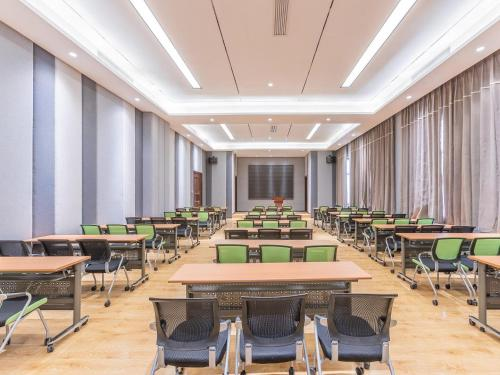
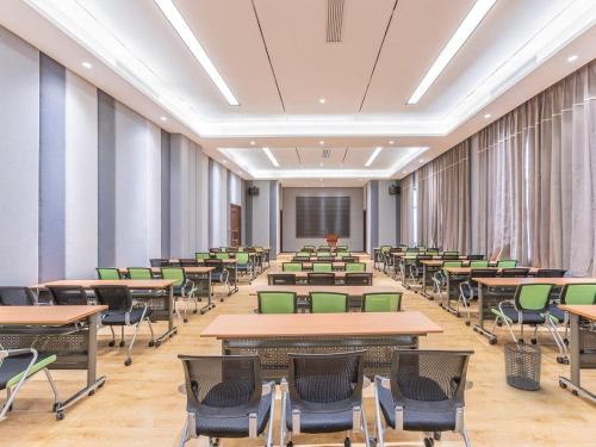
+ waste bin [503,341,542,391]
